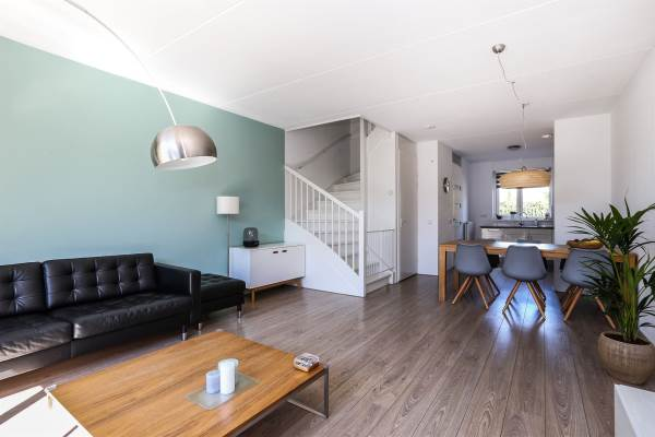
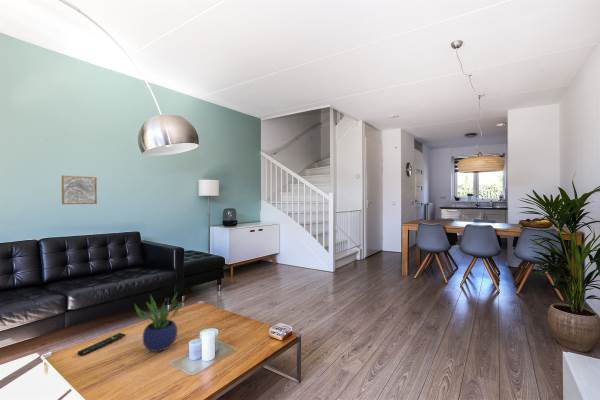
+ potted plant [133,291,183,352]
+ wall art [61,174,98,205]
+ remote control [77,332,127,357]
